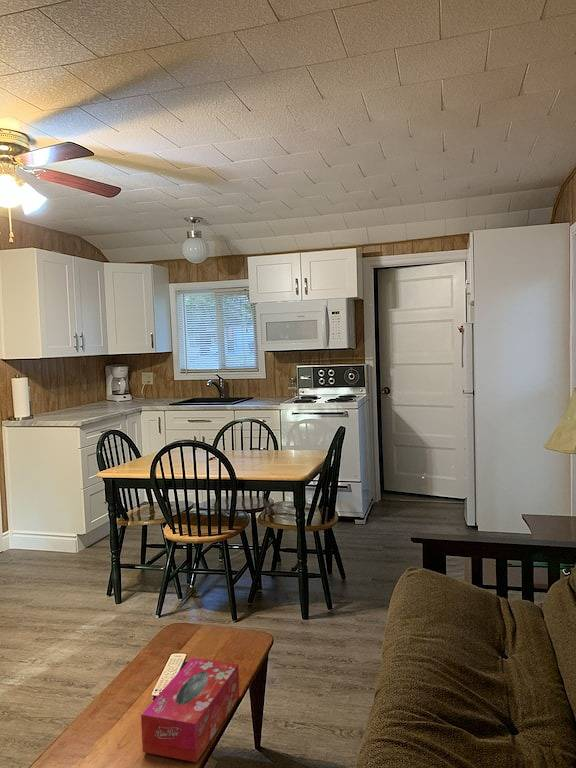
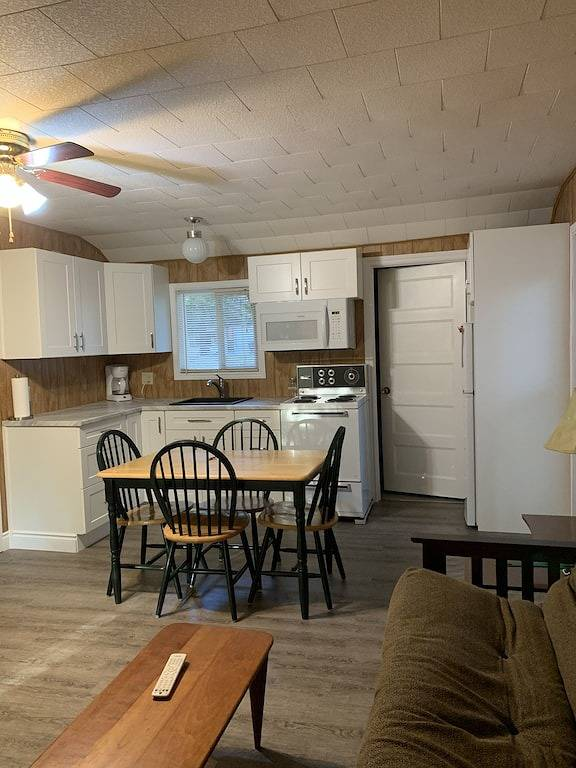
- tissue box [140,657,240,763]
